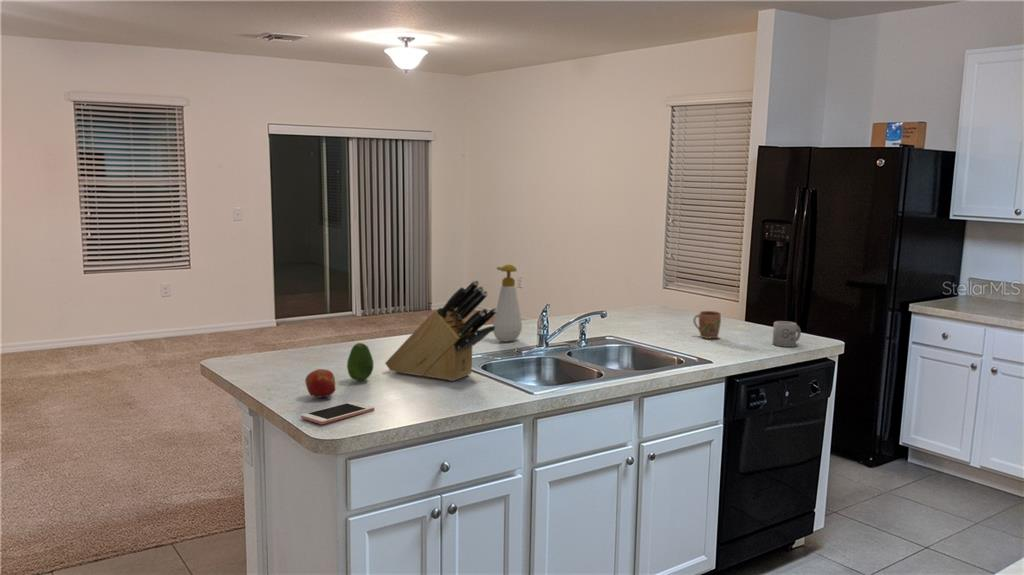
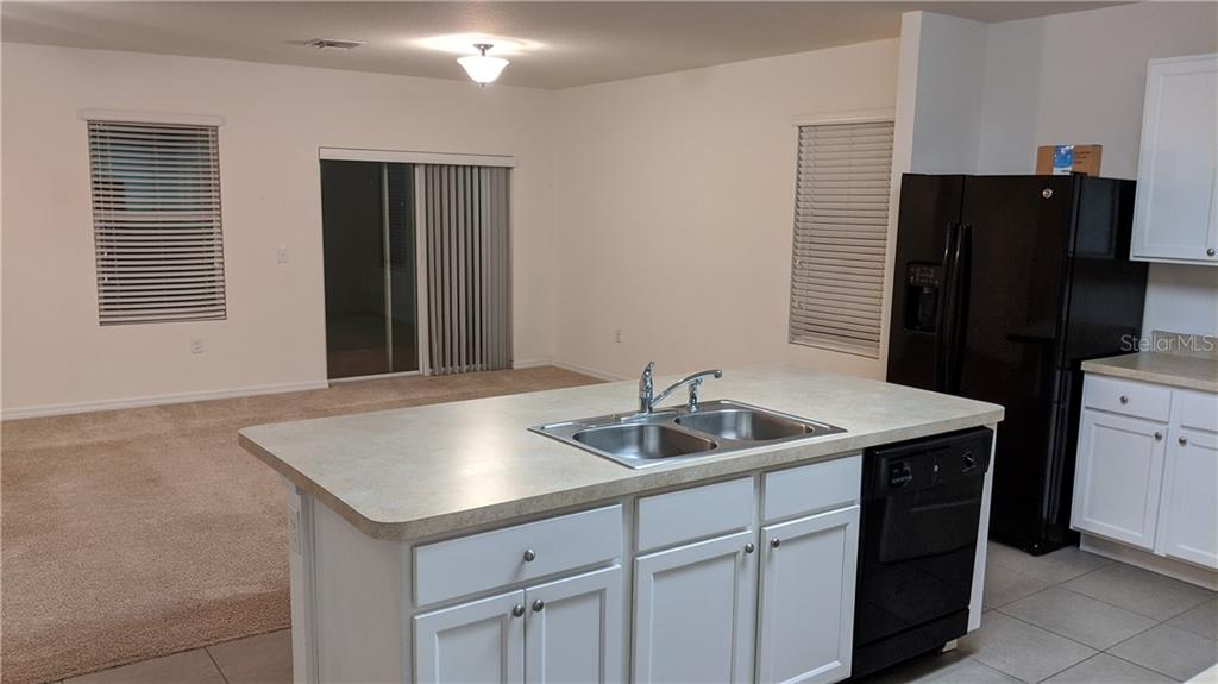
- apple [304,368,336,399]
- mug [692,310,722,340]
- fruit [346,342,374,382]
- knife block [384,279,497,382]
- cell phone [300,401,375,425]
- mug [771,320,802,348]
- soap bottle [492,264,523,343]
